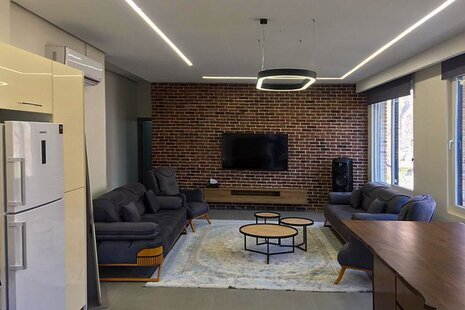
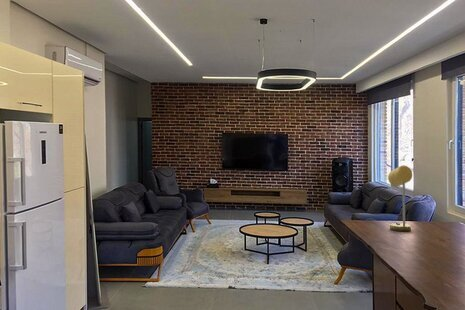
+ desk lamp [387,164,413,232]
